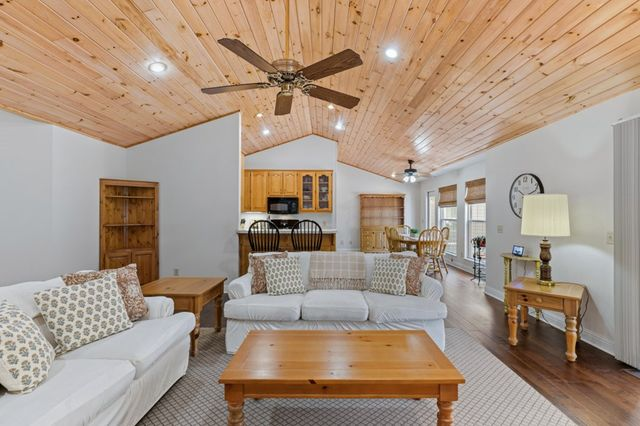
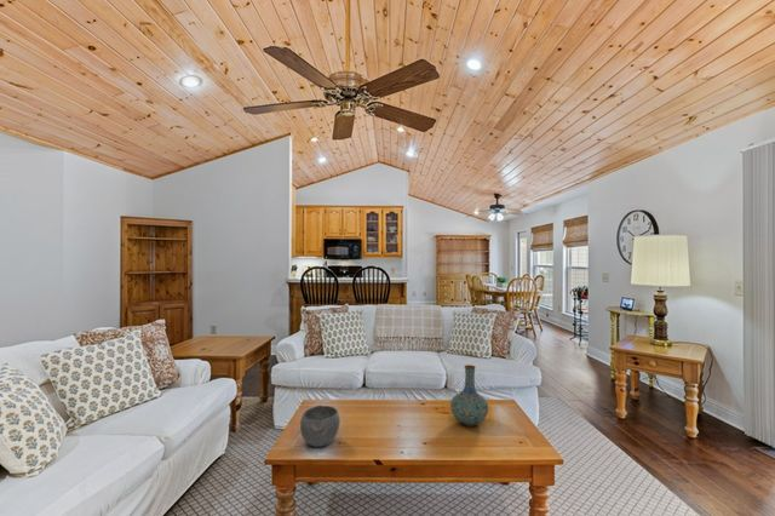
+ vase [449,363,489,428]
+ bowl [299,405,341,448]
